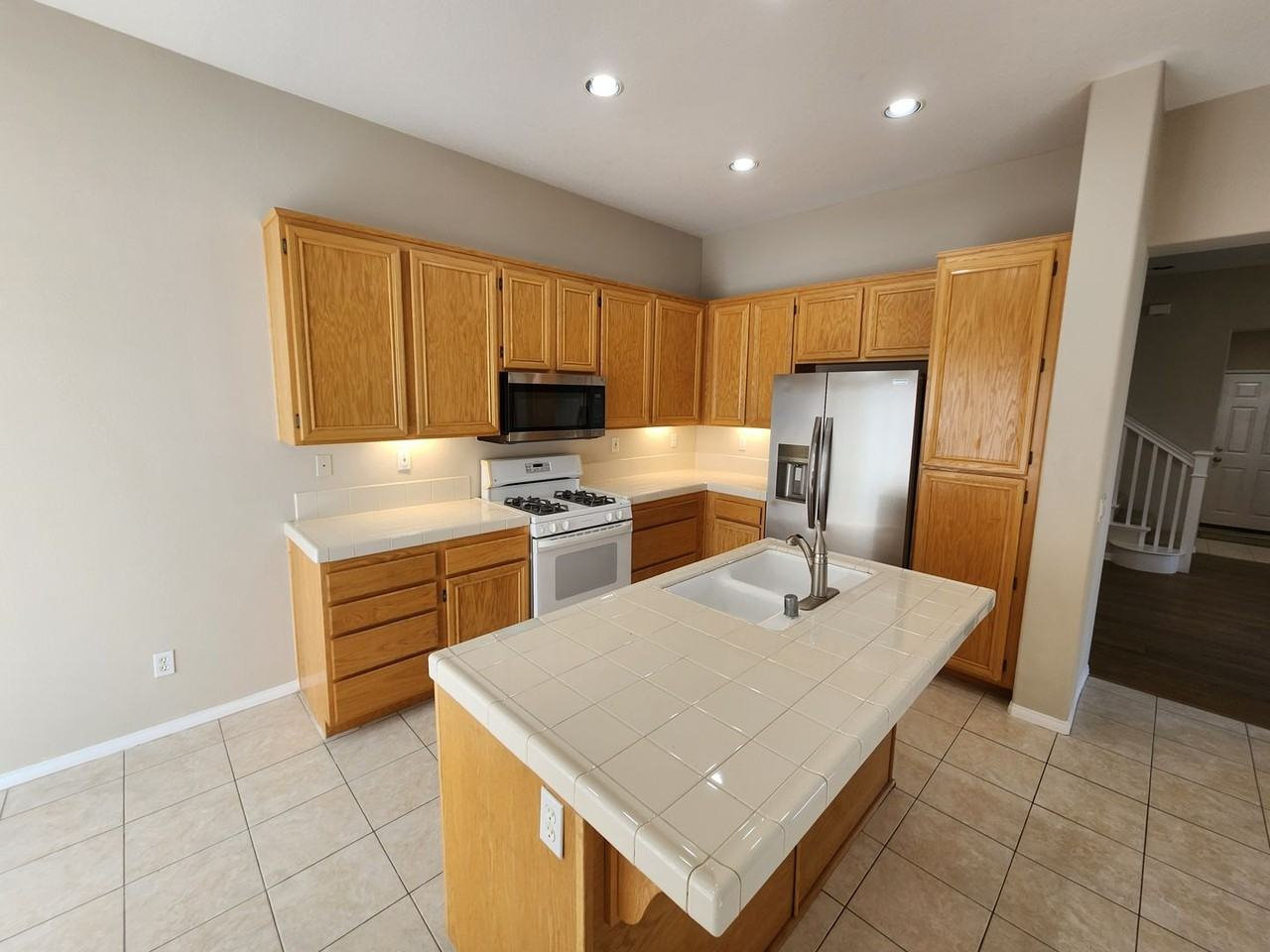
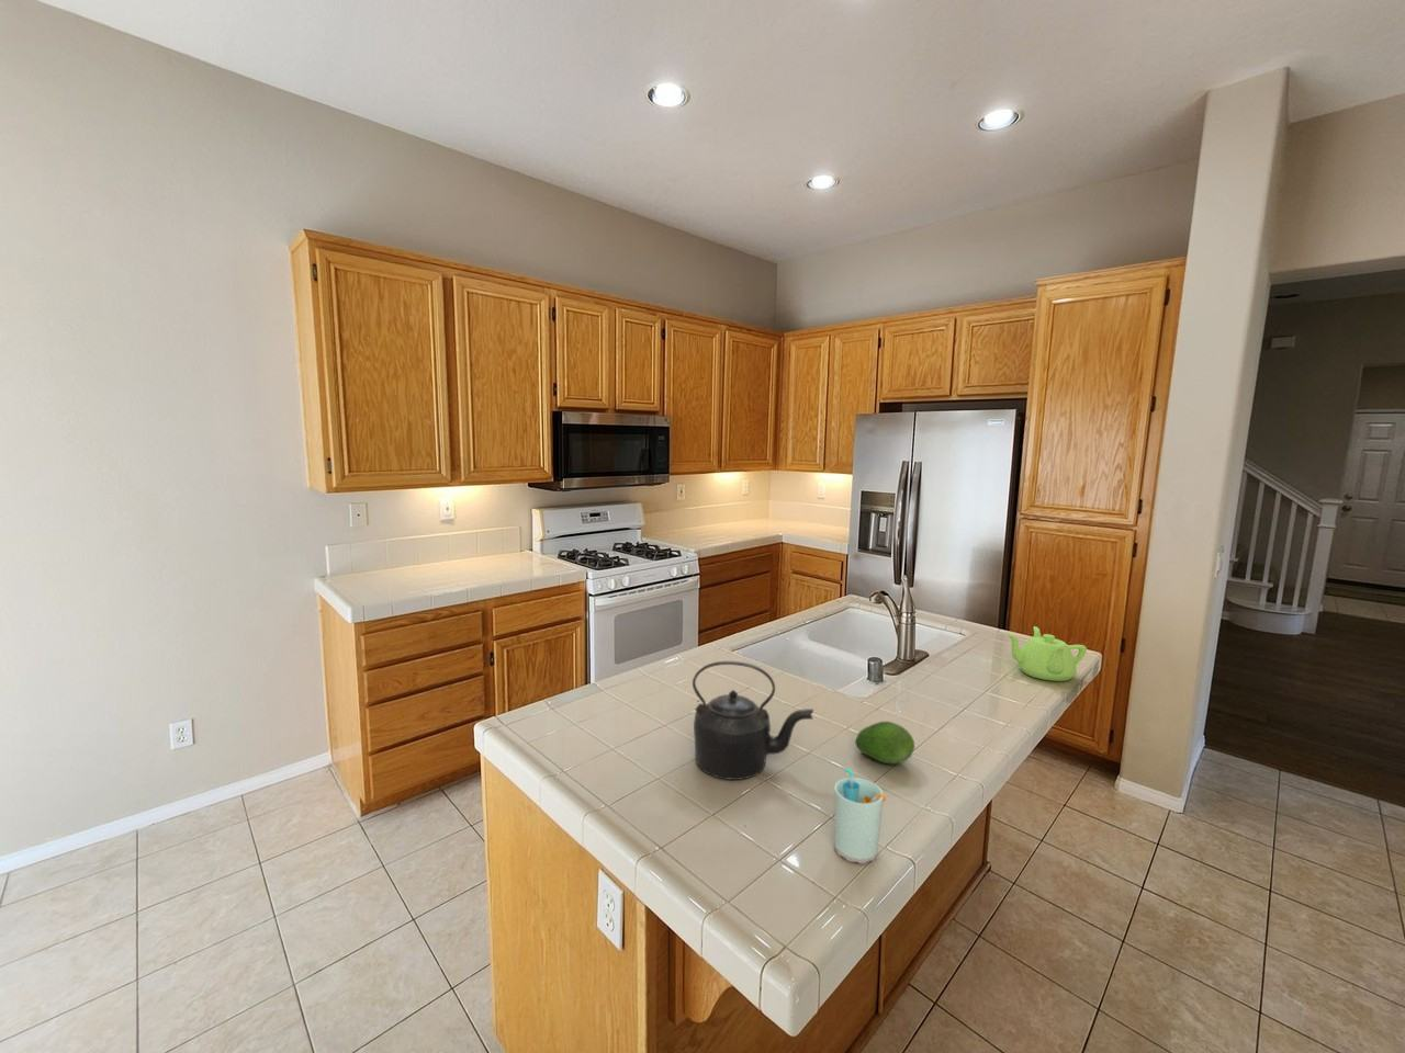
+ cup [833,767,887,864]
+ teapot [1006,625,1087,682]
+ kettle [691,660,814,781]
+ fruit [854,721,915,764]
